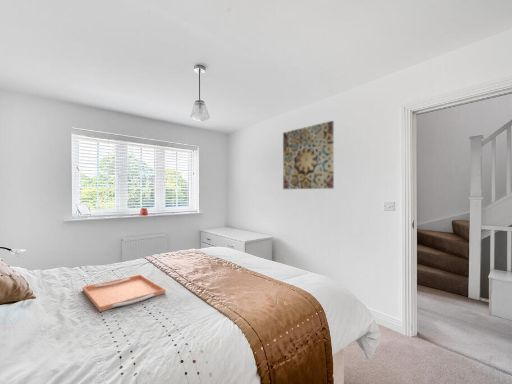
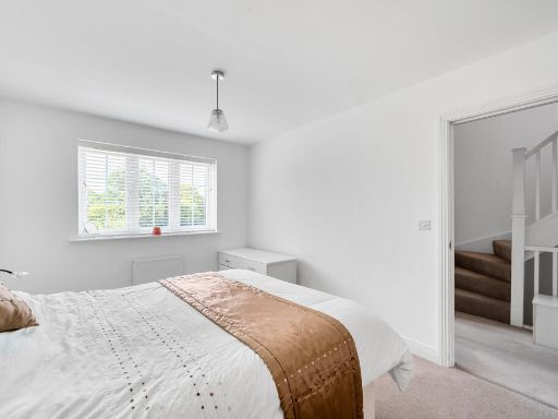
- wall art [282,120,335,190]
- serving tray [82,274,166,313]
